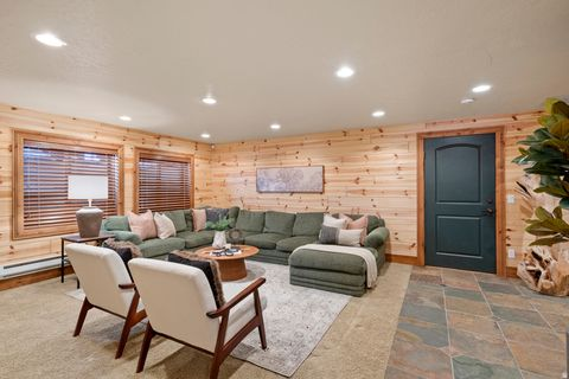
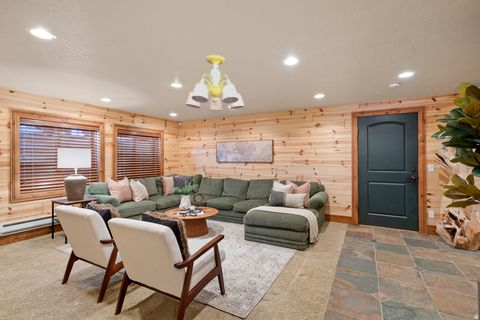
+ chandelier [185,54,245,112]
